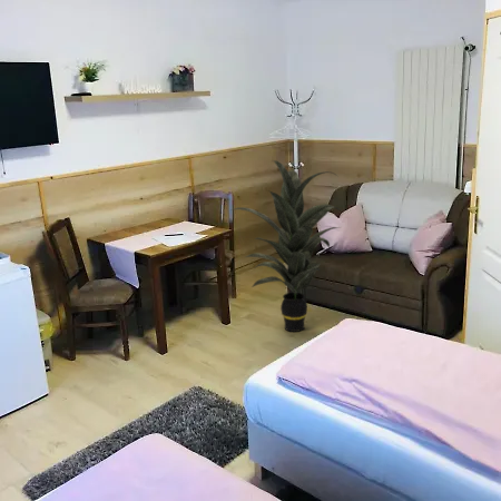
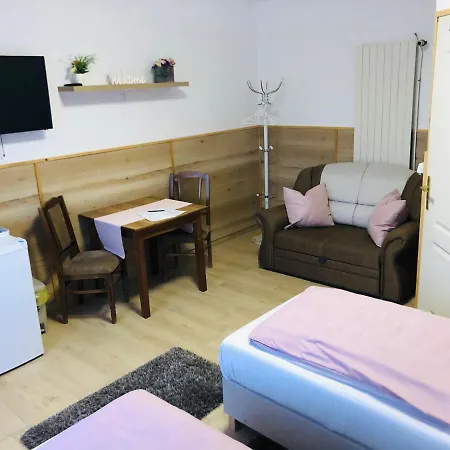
- indoor plant [229,159,342,333]
